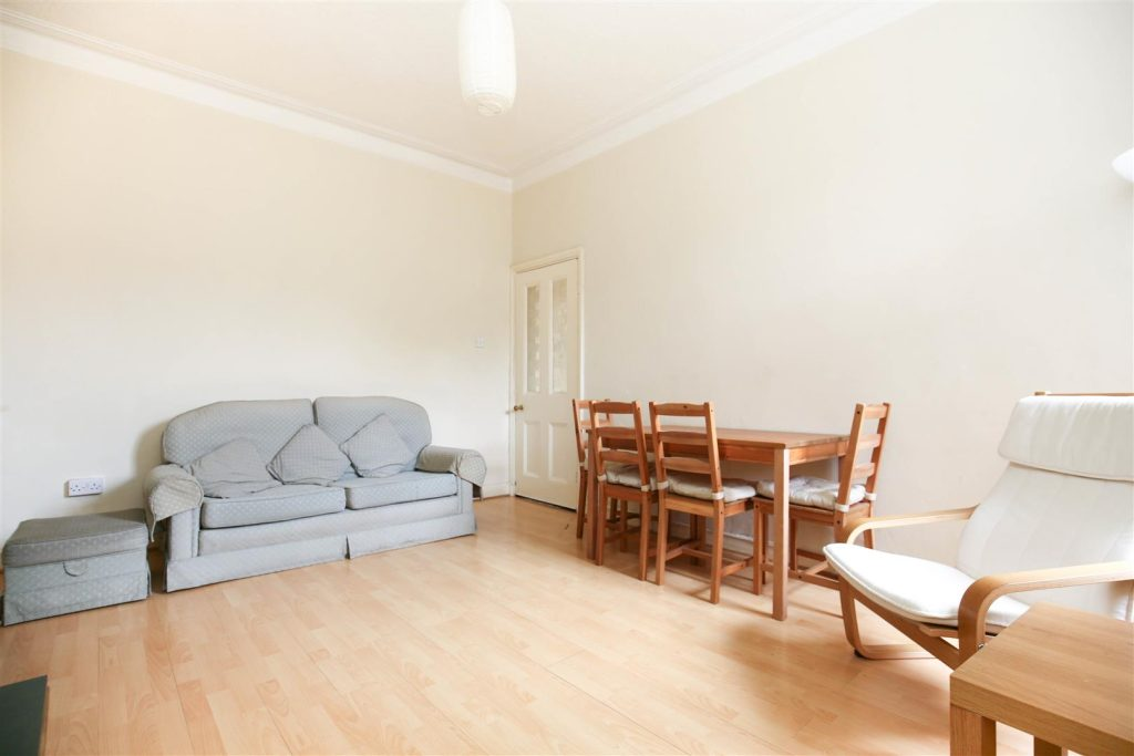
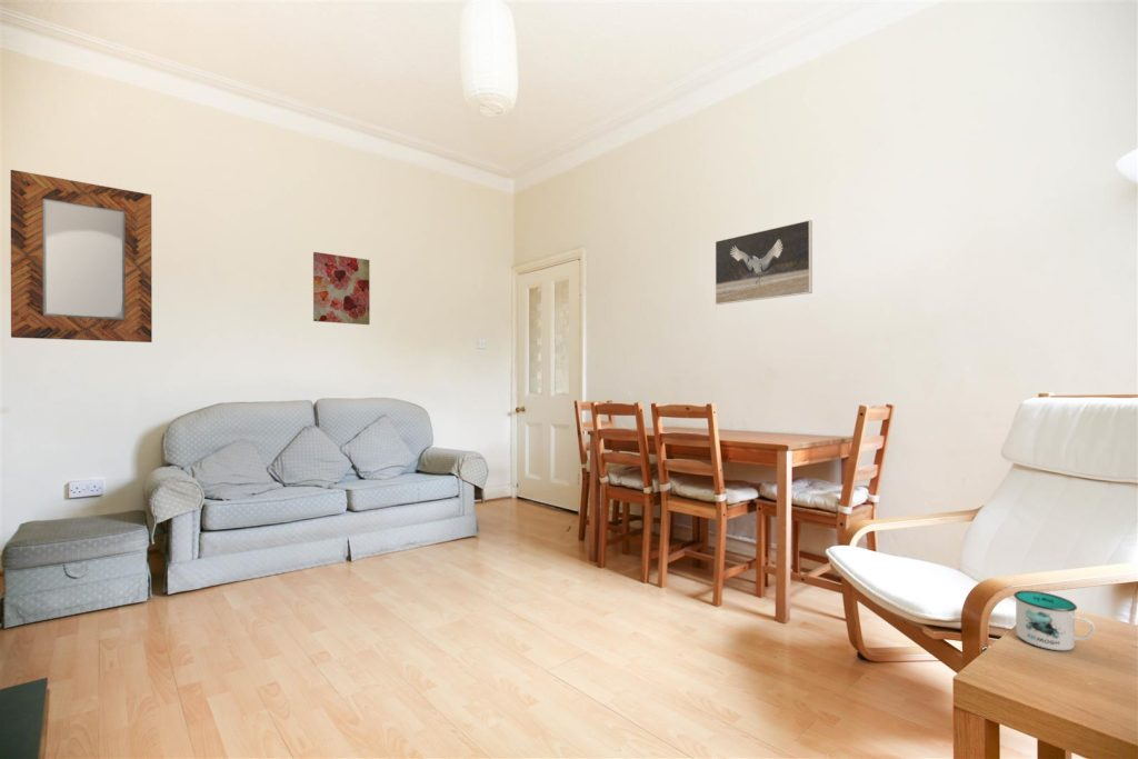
+ wall art [312,251,371,326]
+ home mirror [10,169,153,343]
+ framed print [715,219,813,306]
+ mug [1012,590,1097,651]
